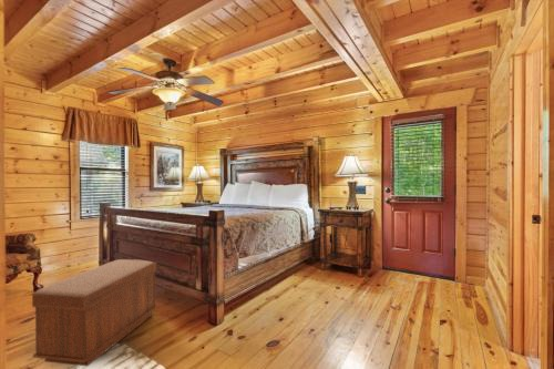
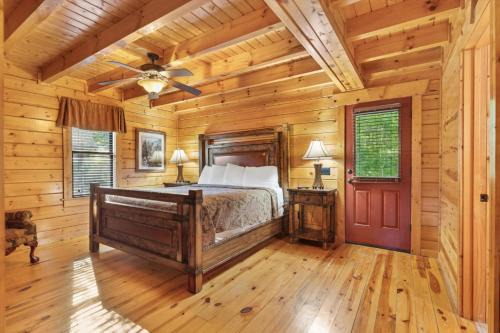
- bench [31,258,158,367]
